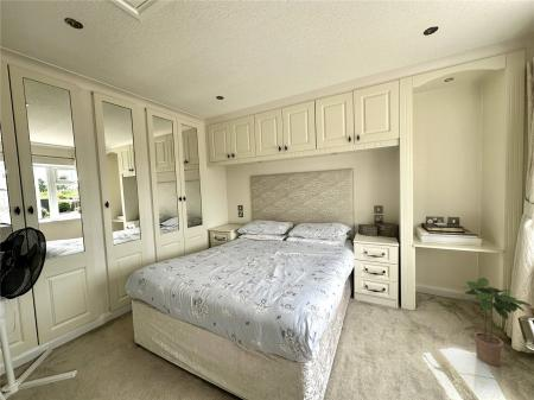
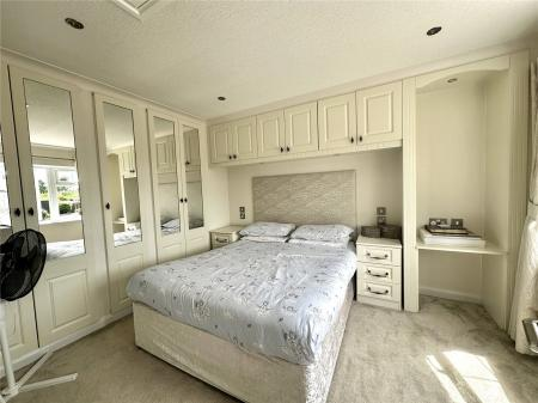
- potted plant [460,277,532,367]
